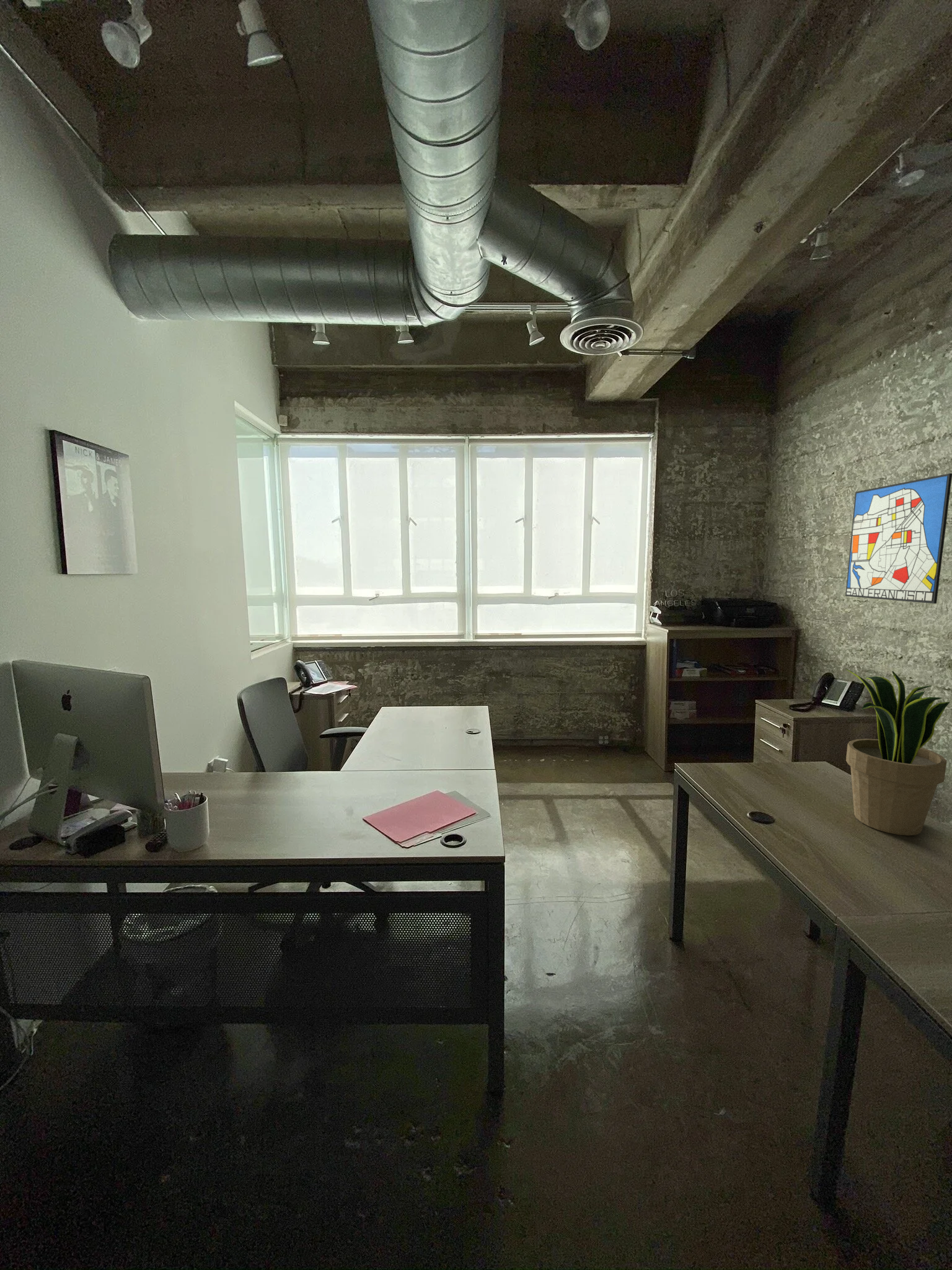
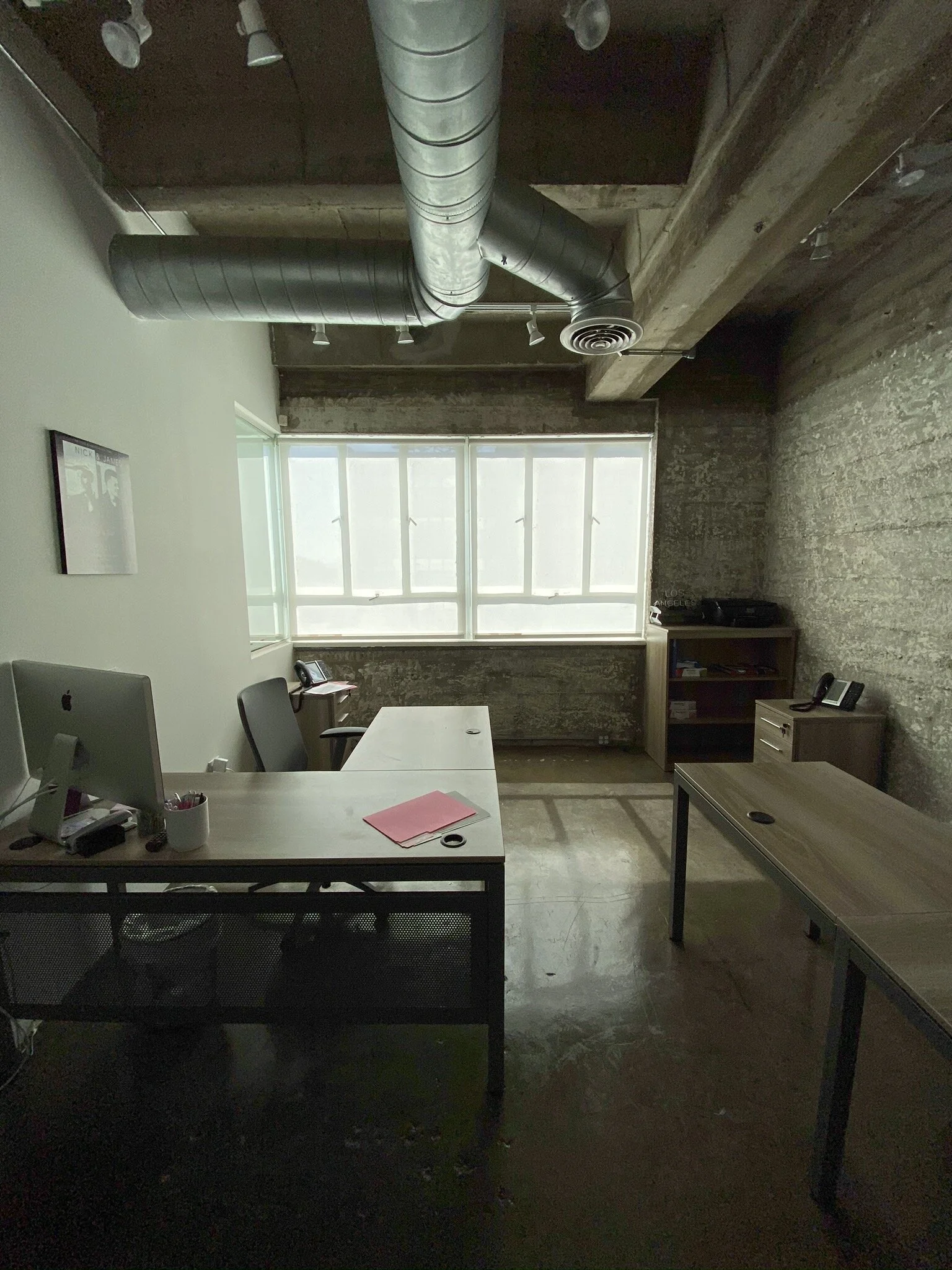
- potted plant [845,668,951,837]
- wall art [845,473,952,604]
